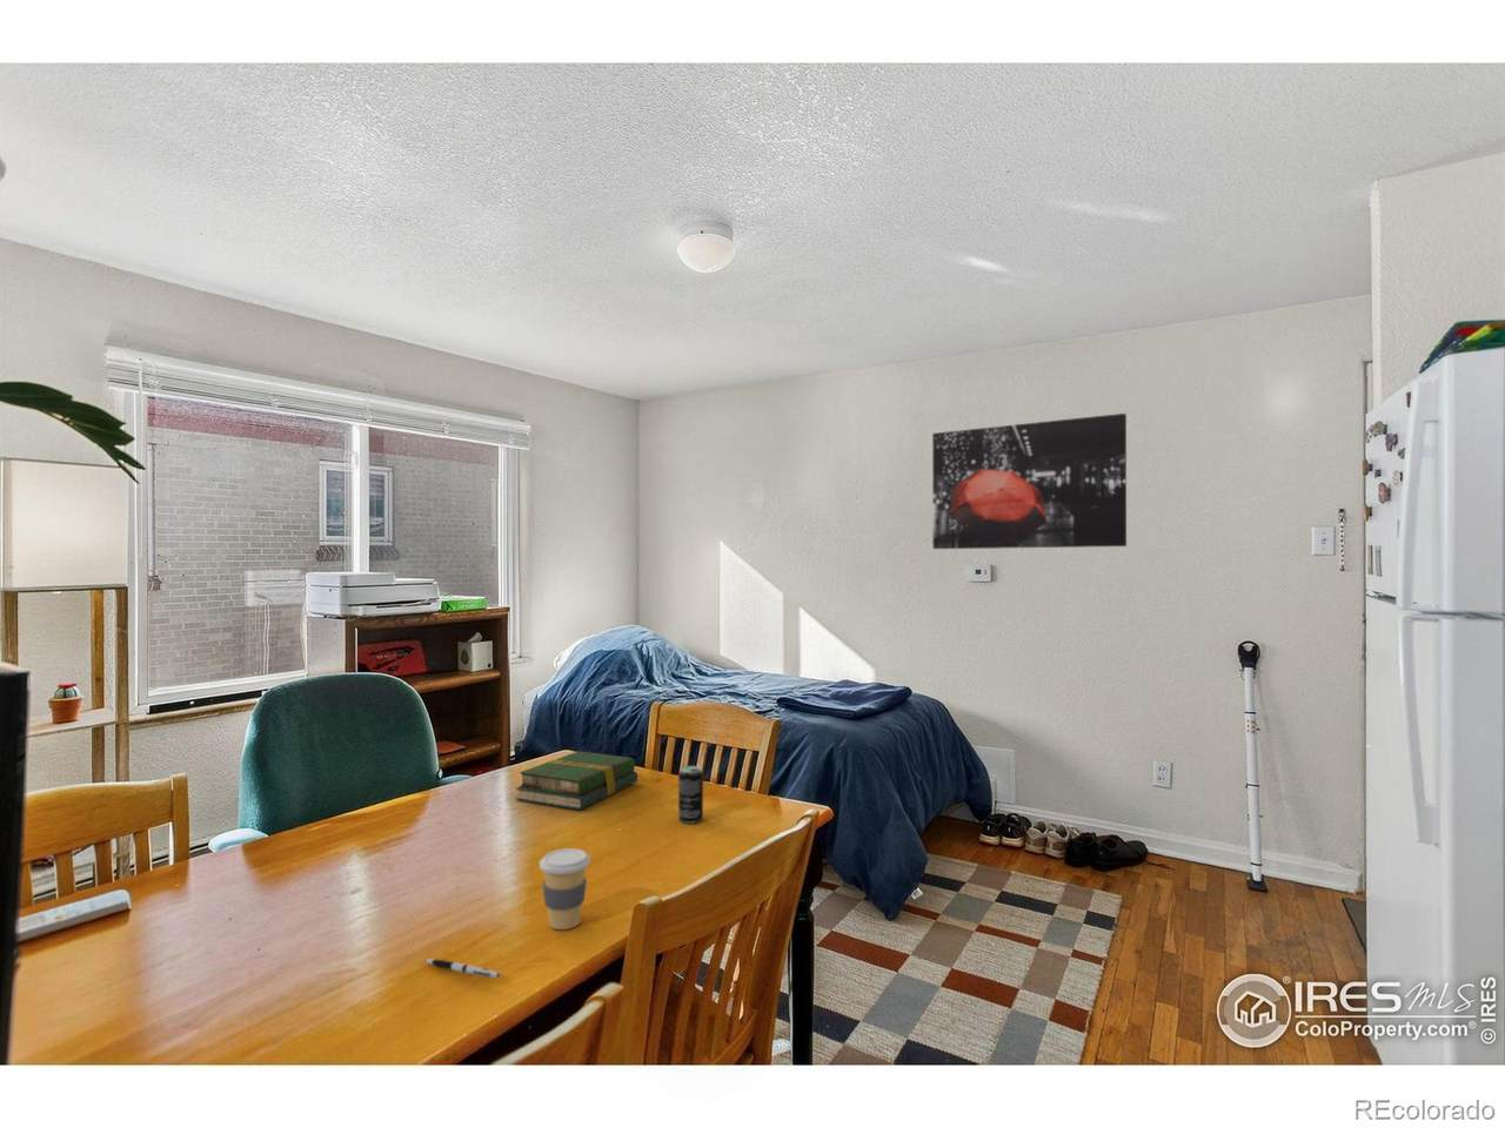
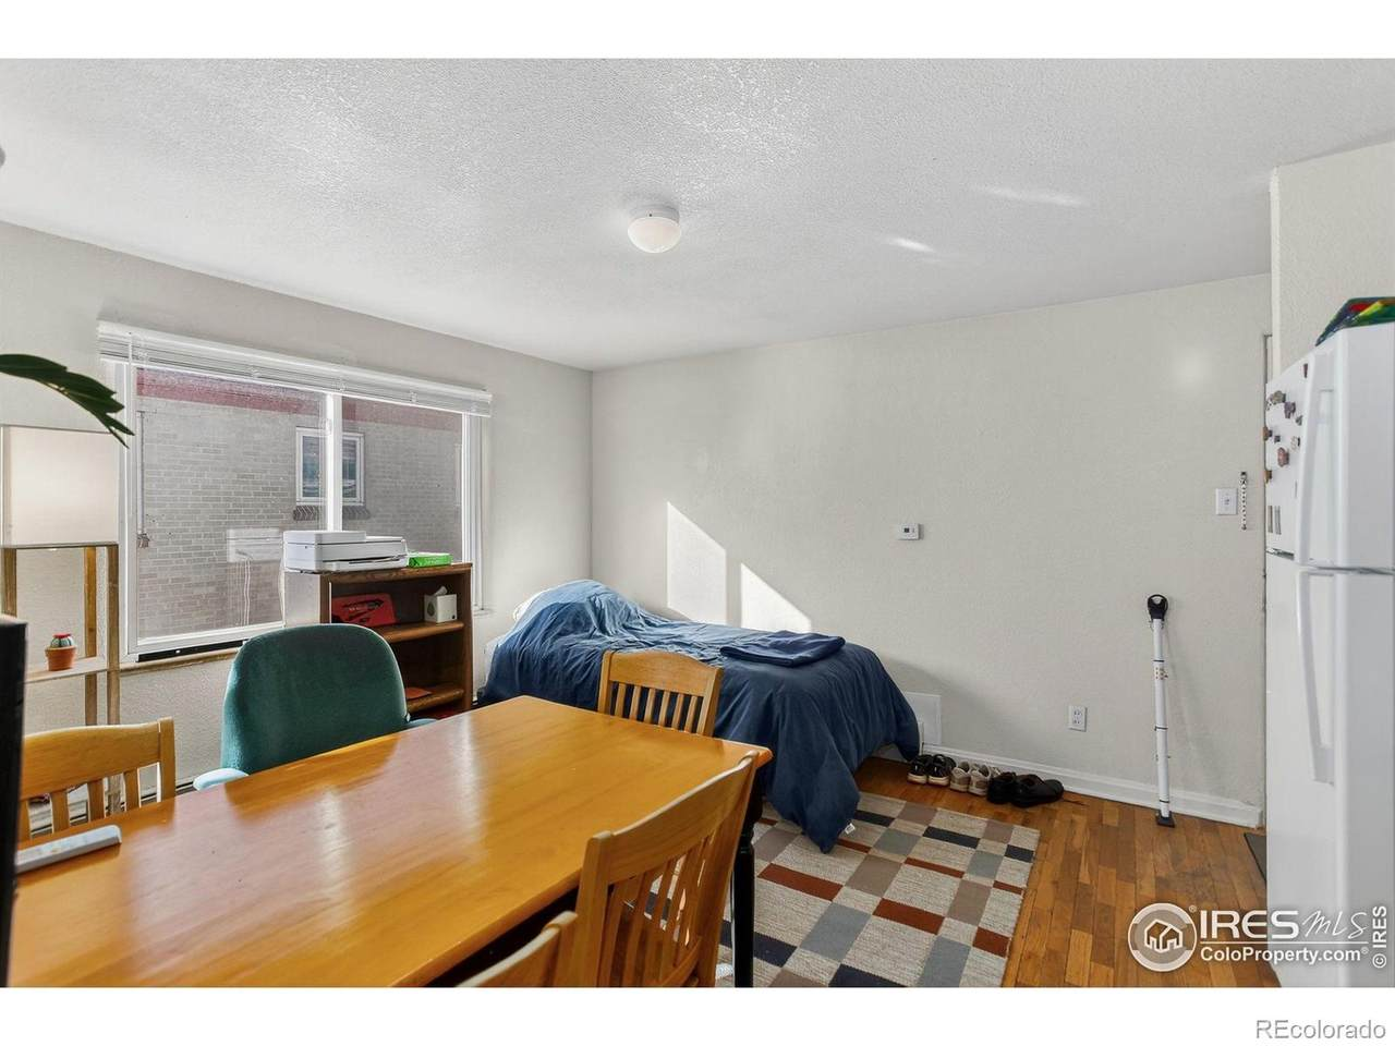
- book [515,750,639,810]
- beverage can [678,765,704,825]
- coffee cup [538,847,591,930]
- wall art [931,412,1128,550]
- pen [423,957,501,979]
